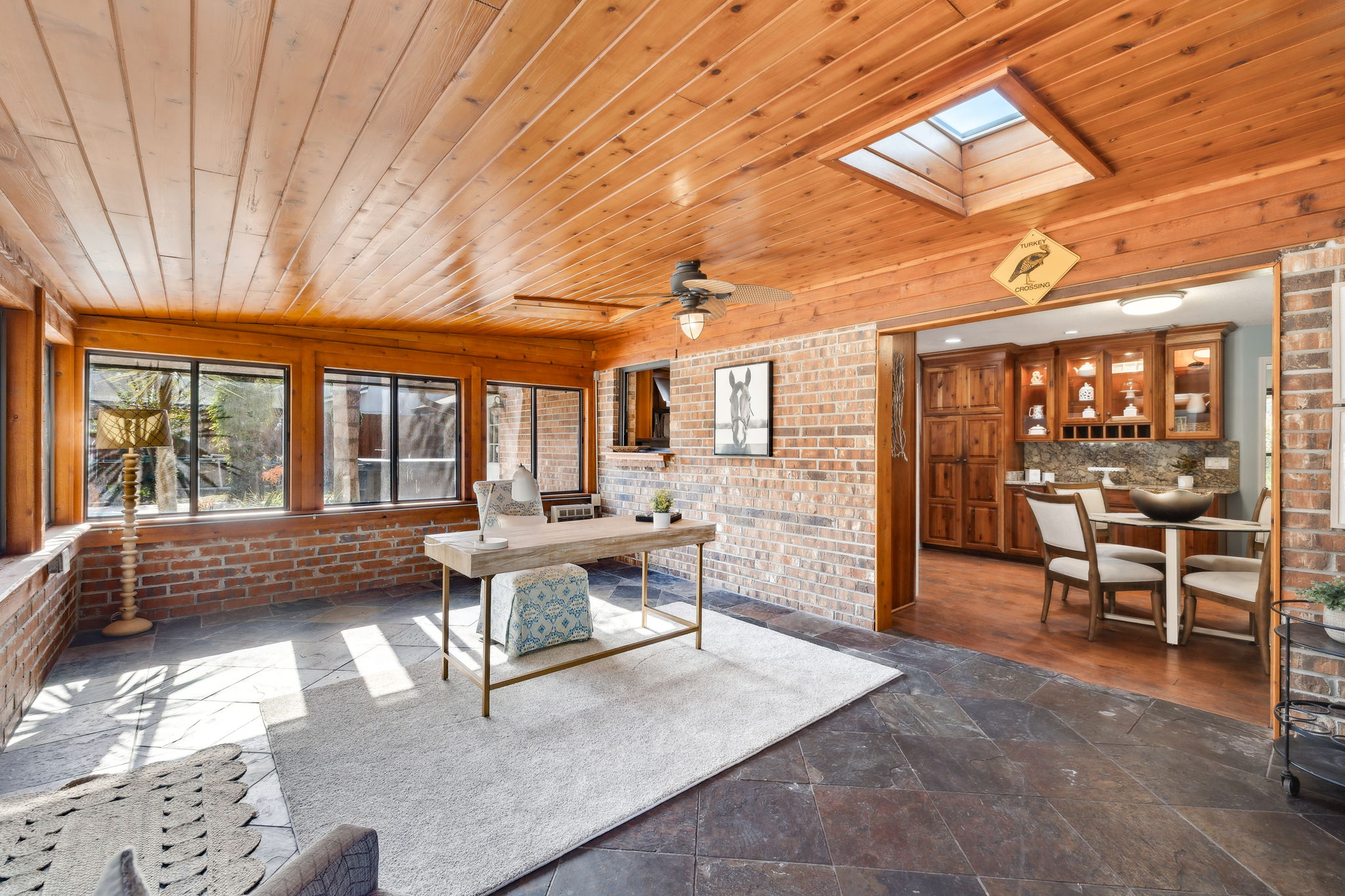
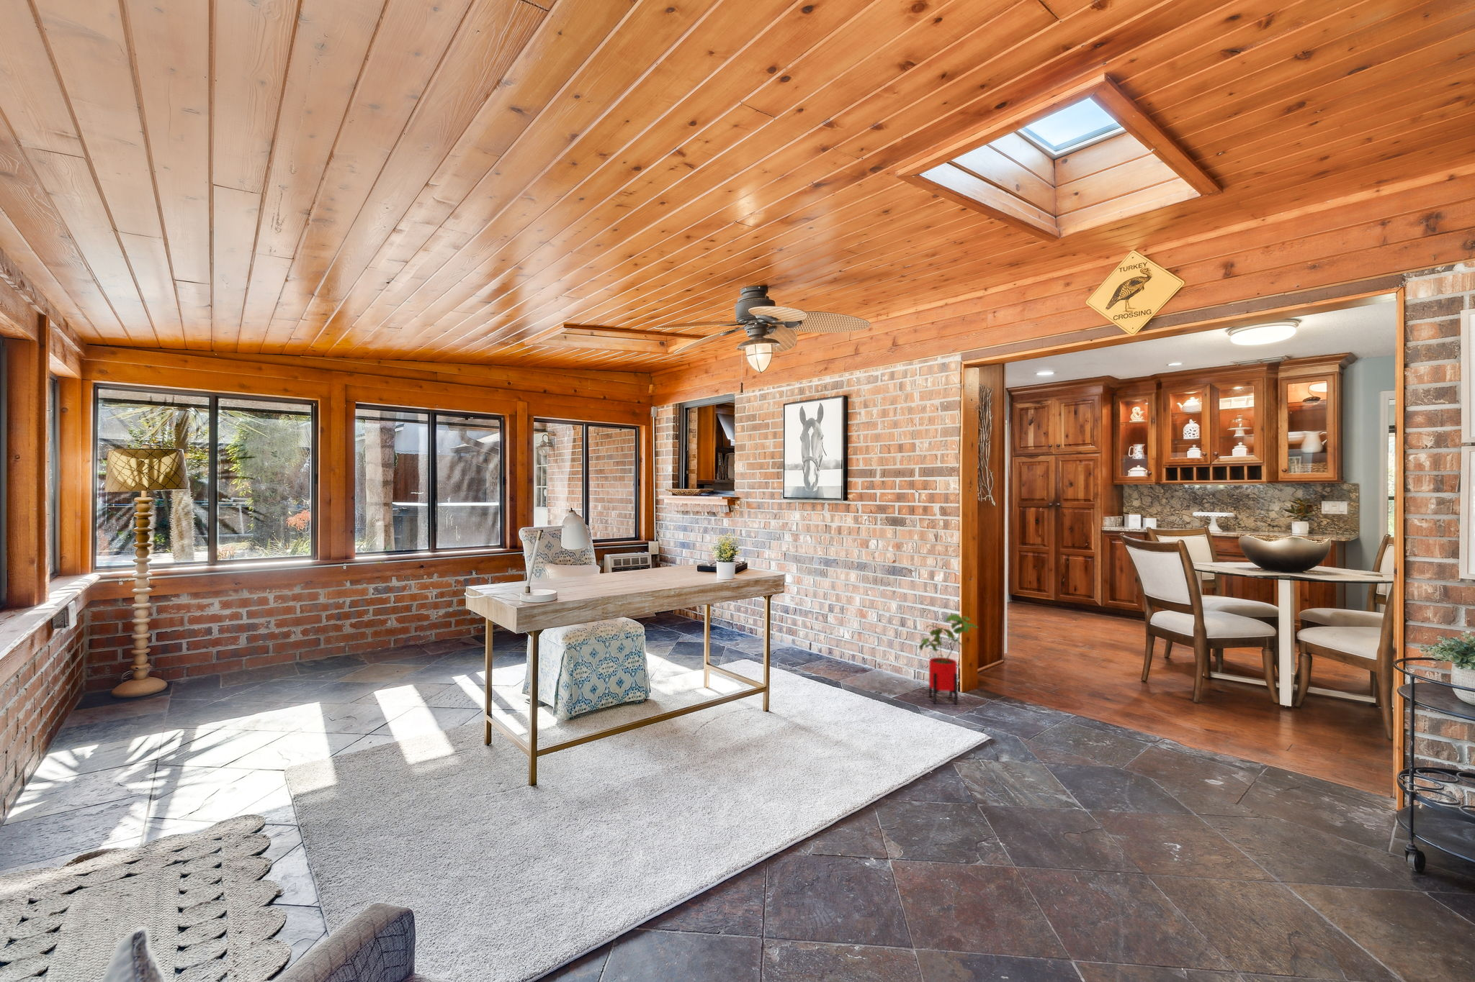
+ house plant [918,613,979,705]
